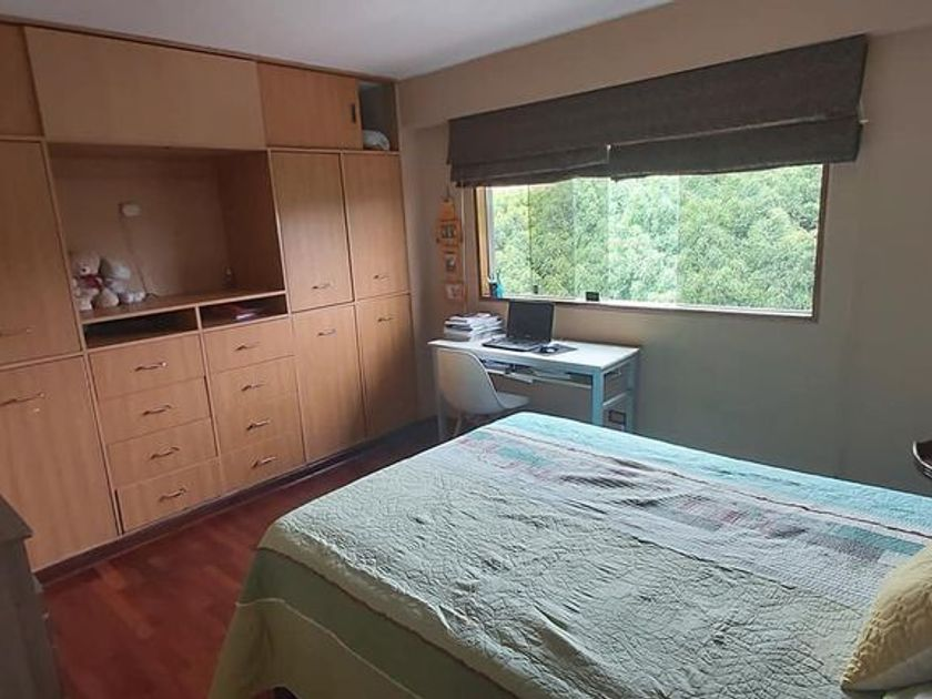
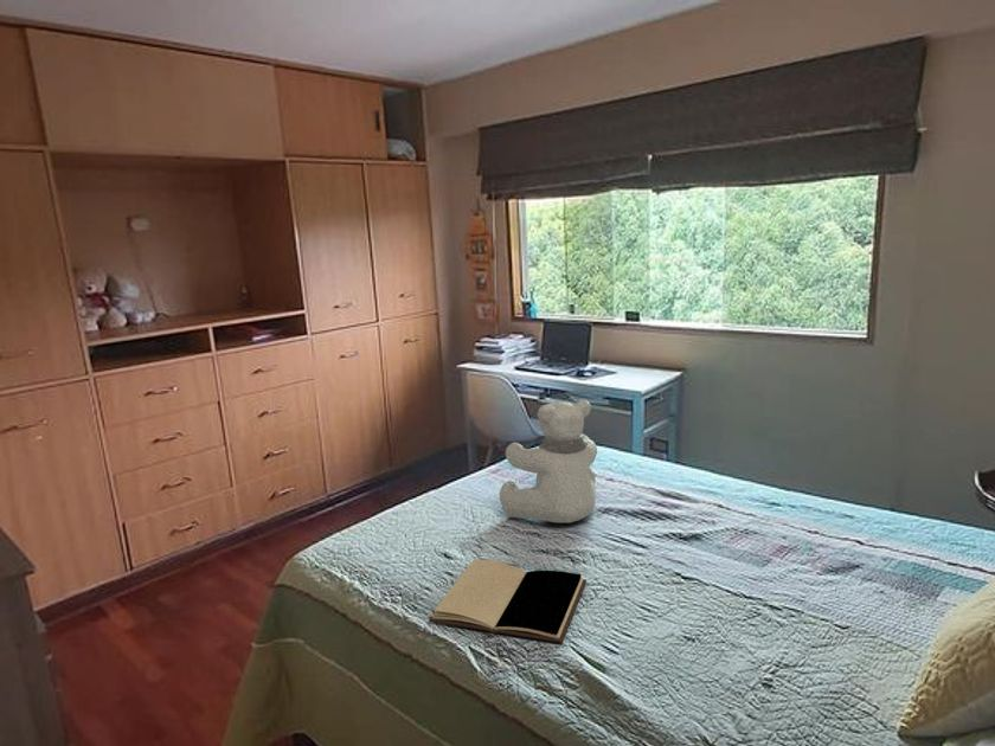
+ book [428,558,588,644]
+ teddy bear [499,399,598,525]
